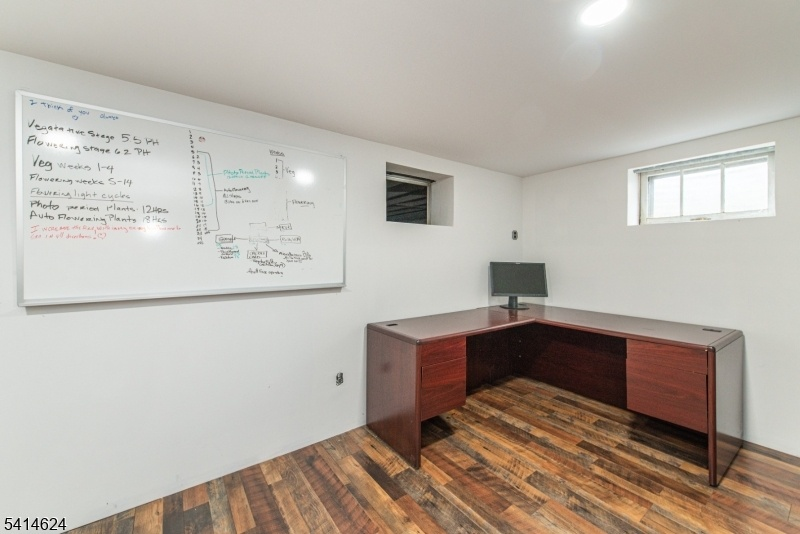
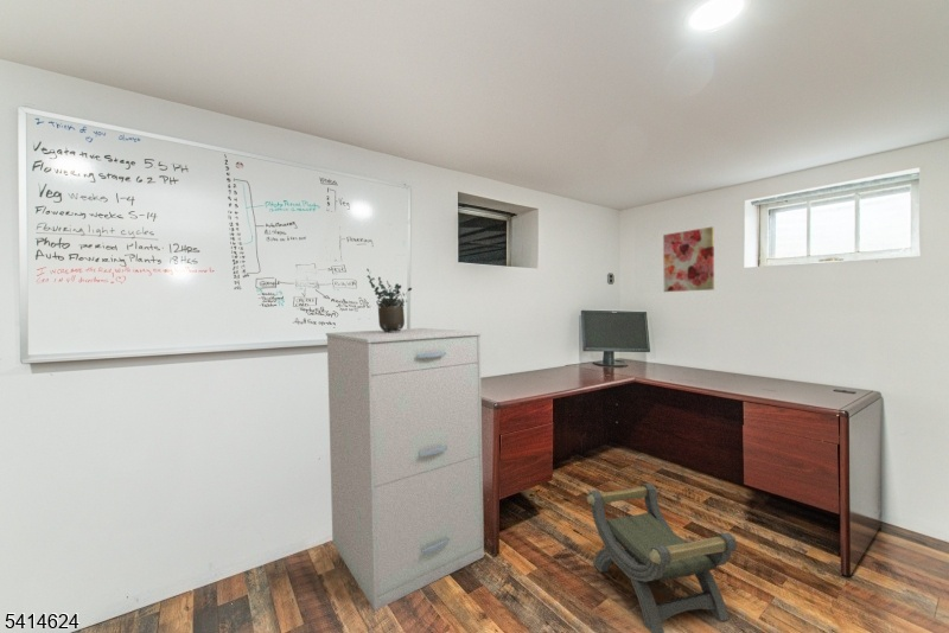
+ wall art [662,225,715,293]
+ potted plant [365,268,413,332]
+ filing cabinet [325,327,485,612]
+ stool [586,482,739,633]
